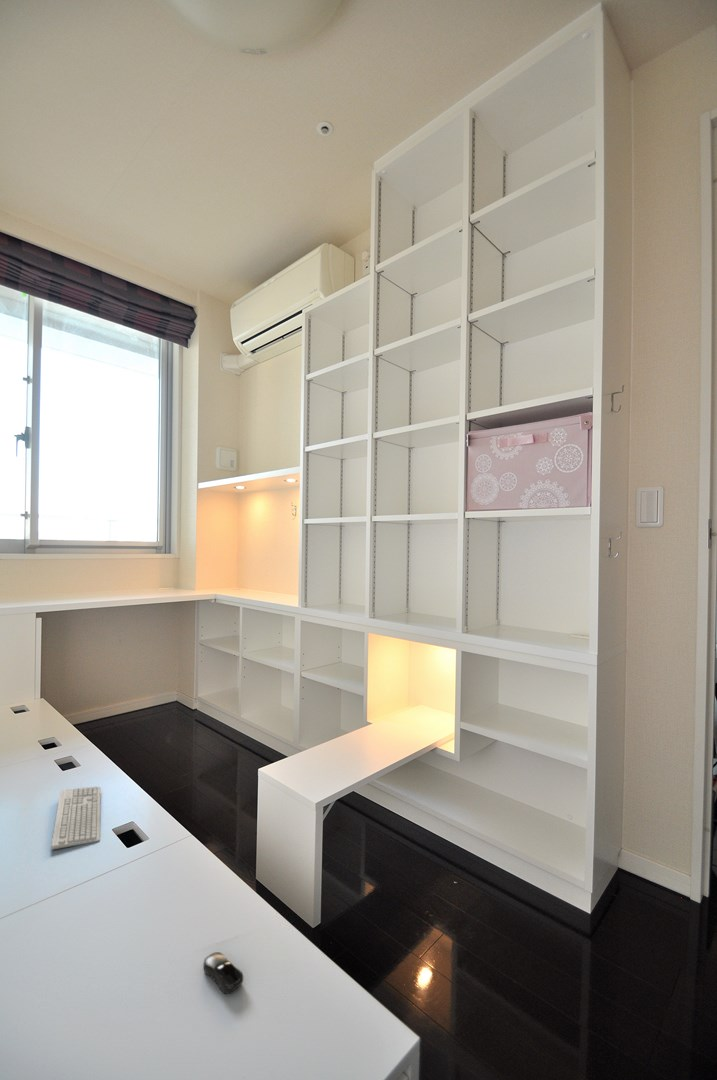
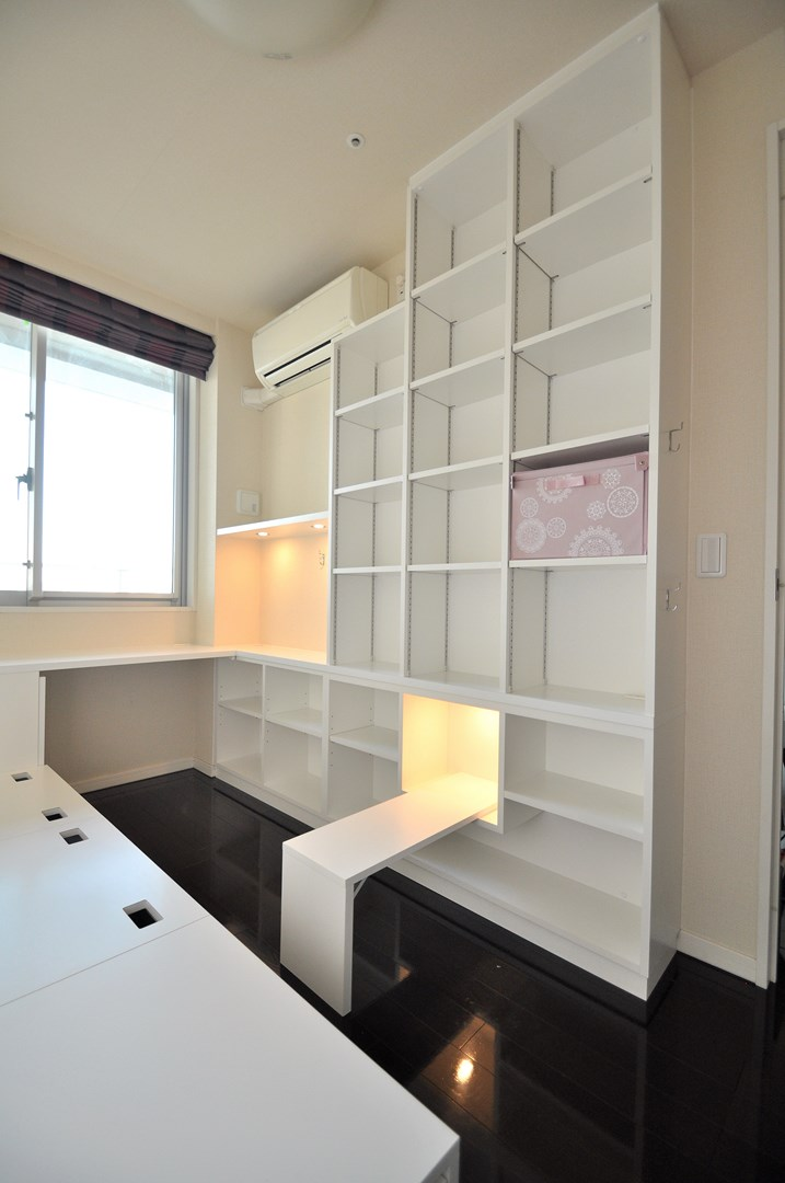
- computer mouse [202,951,244,995]
- keyboard [50,785,101,851]
